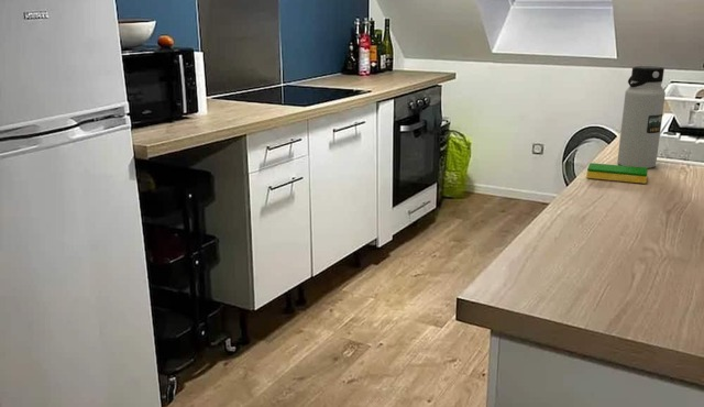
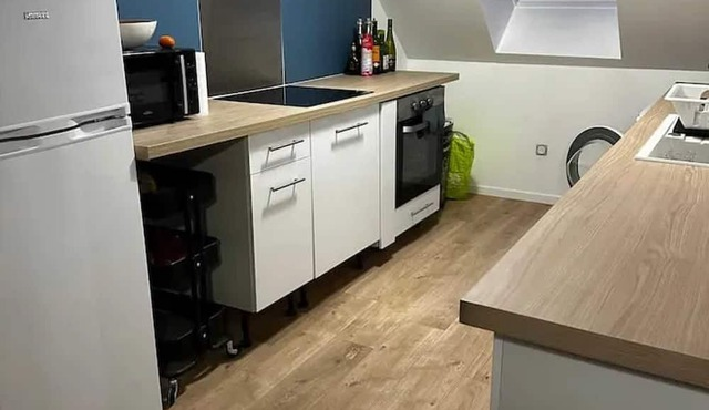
- water bottle [616,65,667,169]
- dish sponge [585,162,649,185]
